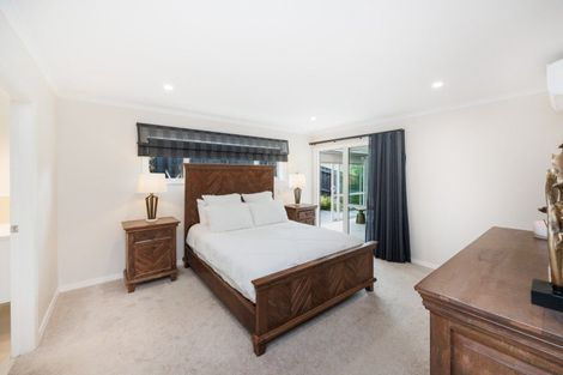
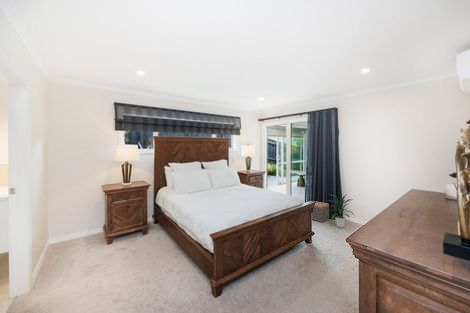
+ footstool [311,201,330,223]
+ indoor plant [326,193,355,229]
